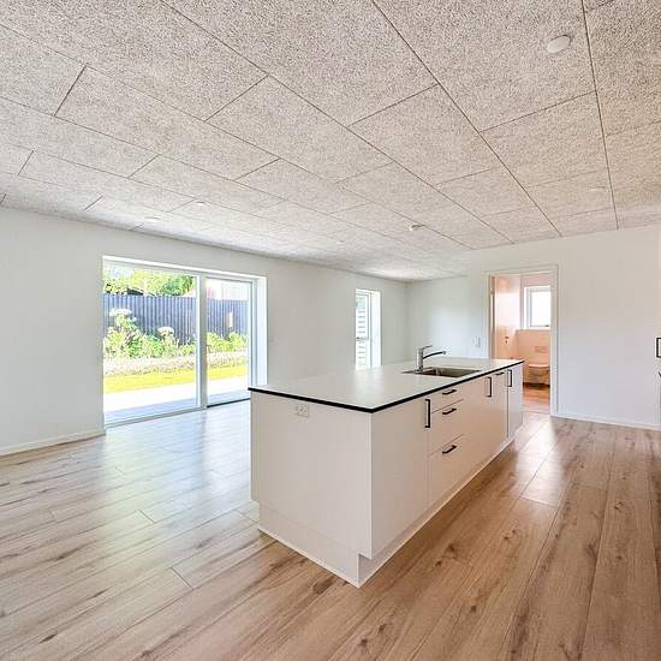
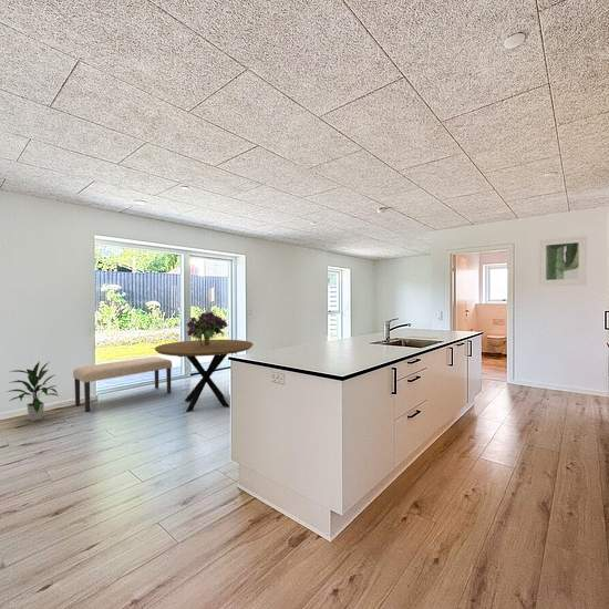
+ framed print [538,235,588,287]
+ bouquet [185,311,229,345]
+ indoor plant [7,360,60,422]
+ dining table [154,339,254,413]
+ bench [72,355,173,413]
